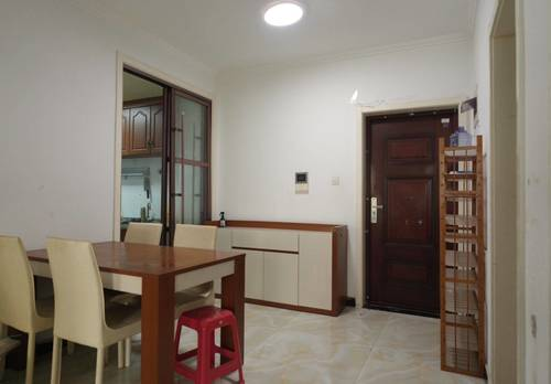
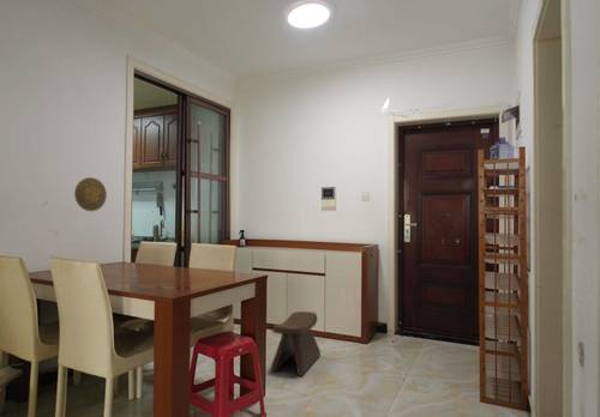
+ decorative plate [73,176,108,212]
+ stool [270,310,322,377]
